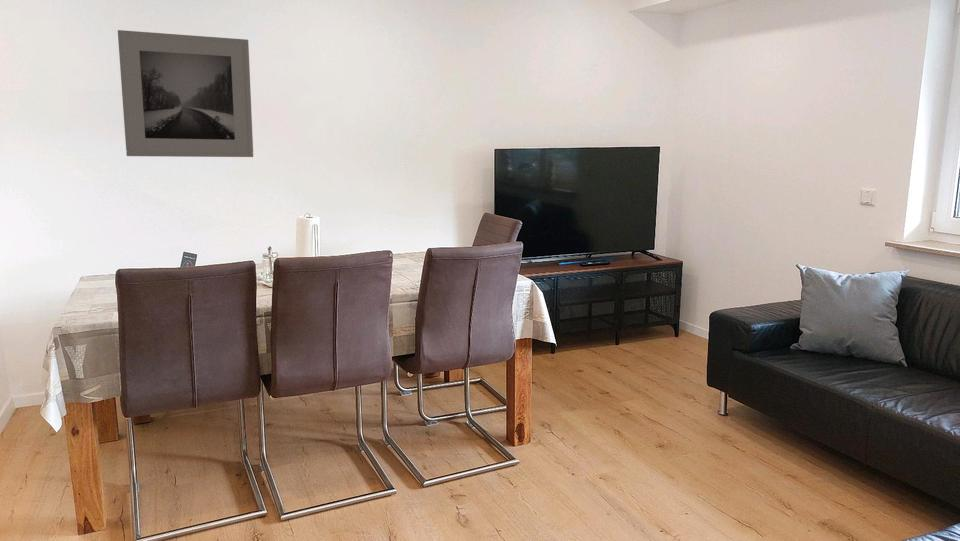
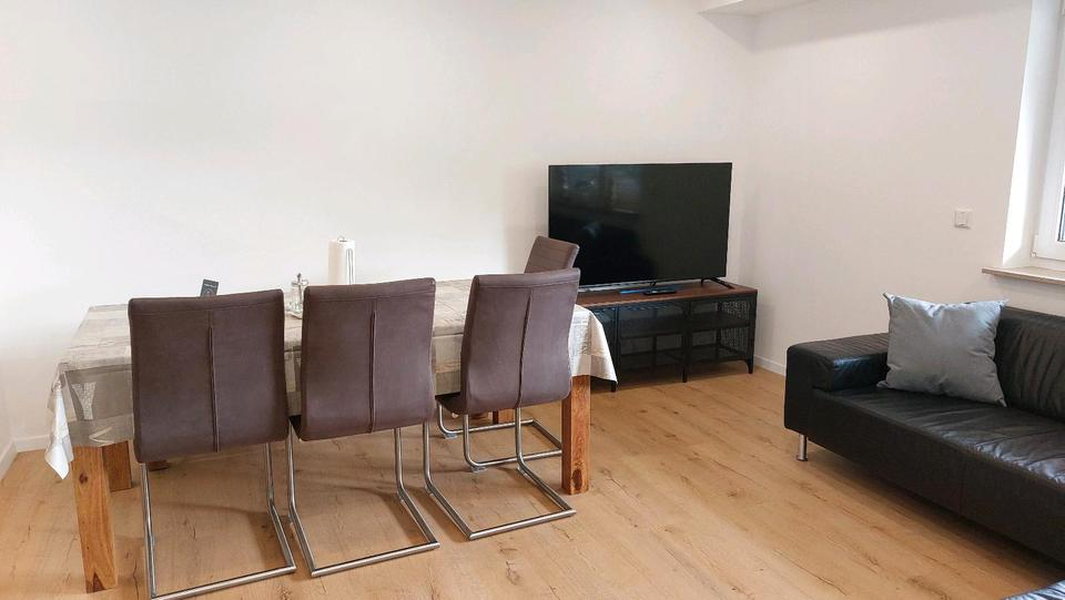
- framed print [117,29,254,158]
